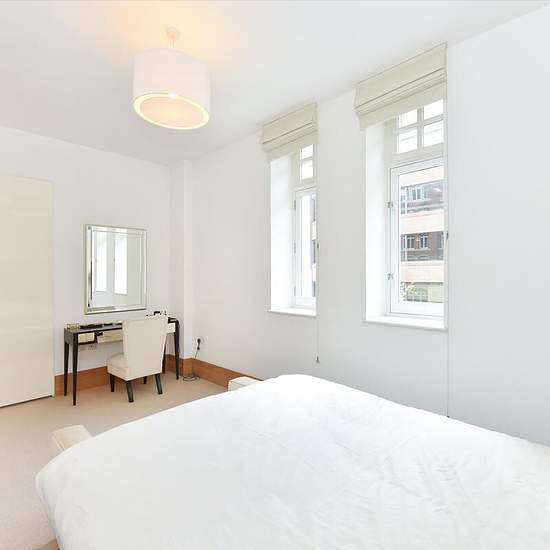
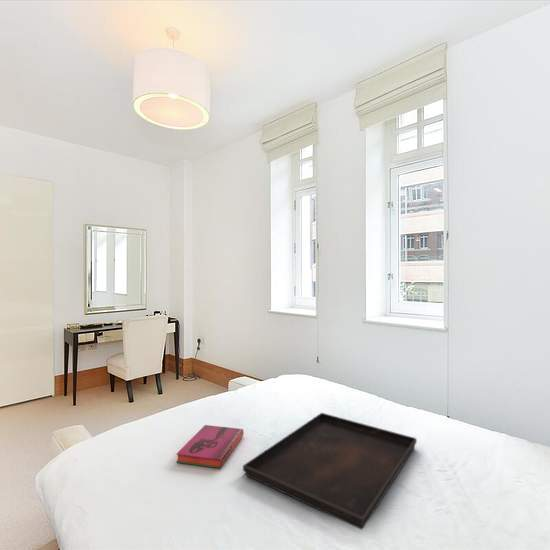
+ hardback book [175,424,245,470]
+ serving tray [242,412,418,531]
